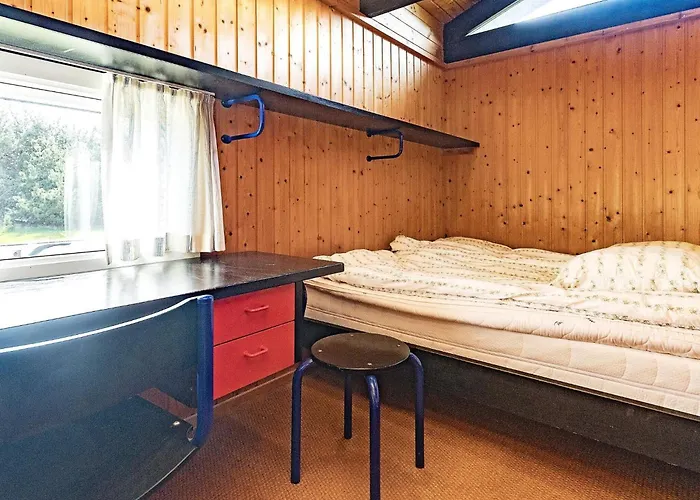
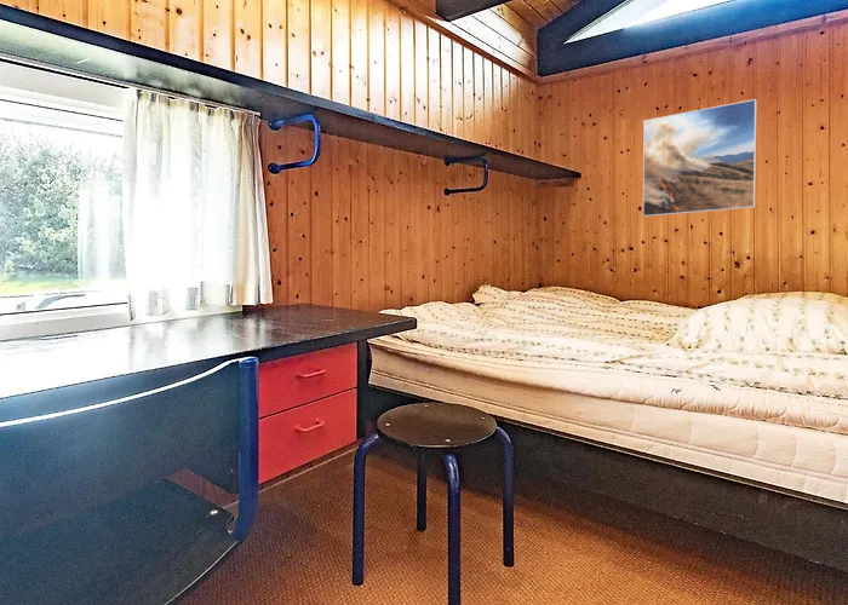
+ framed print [642,98,758,218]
